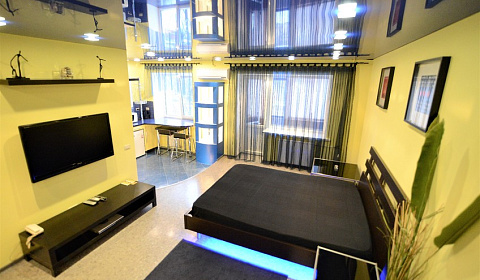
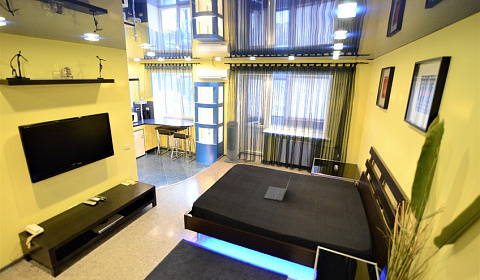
+ air purifier [223,120,241,164]
+ laptop [263,175,292,202]
